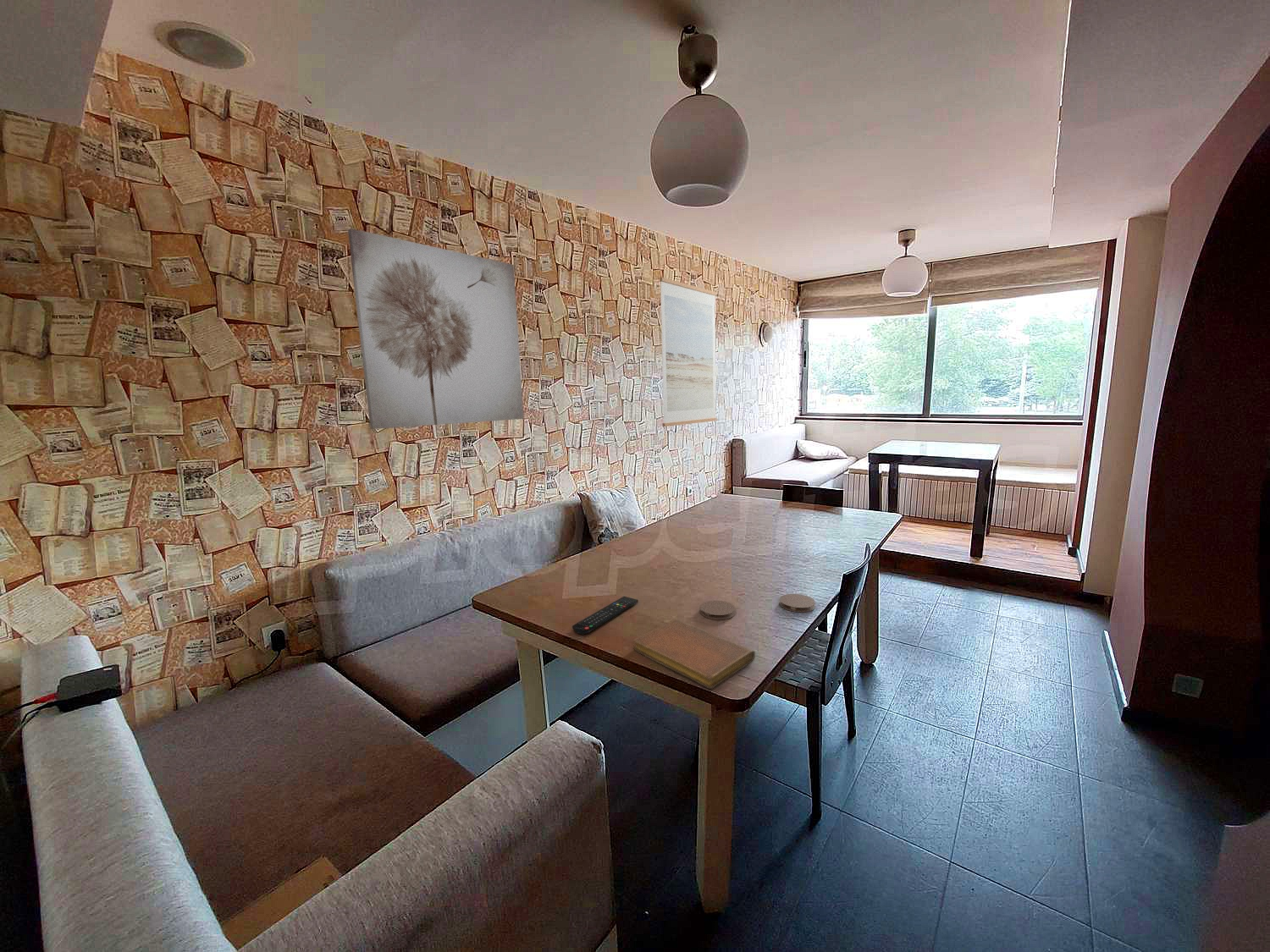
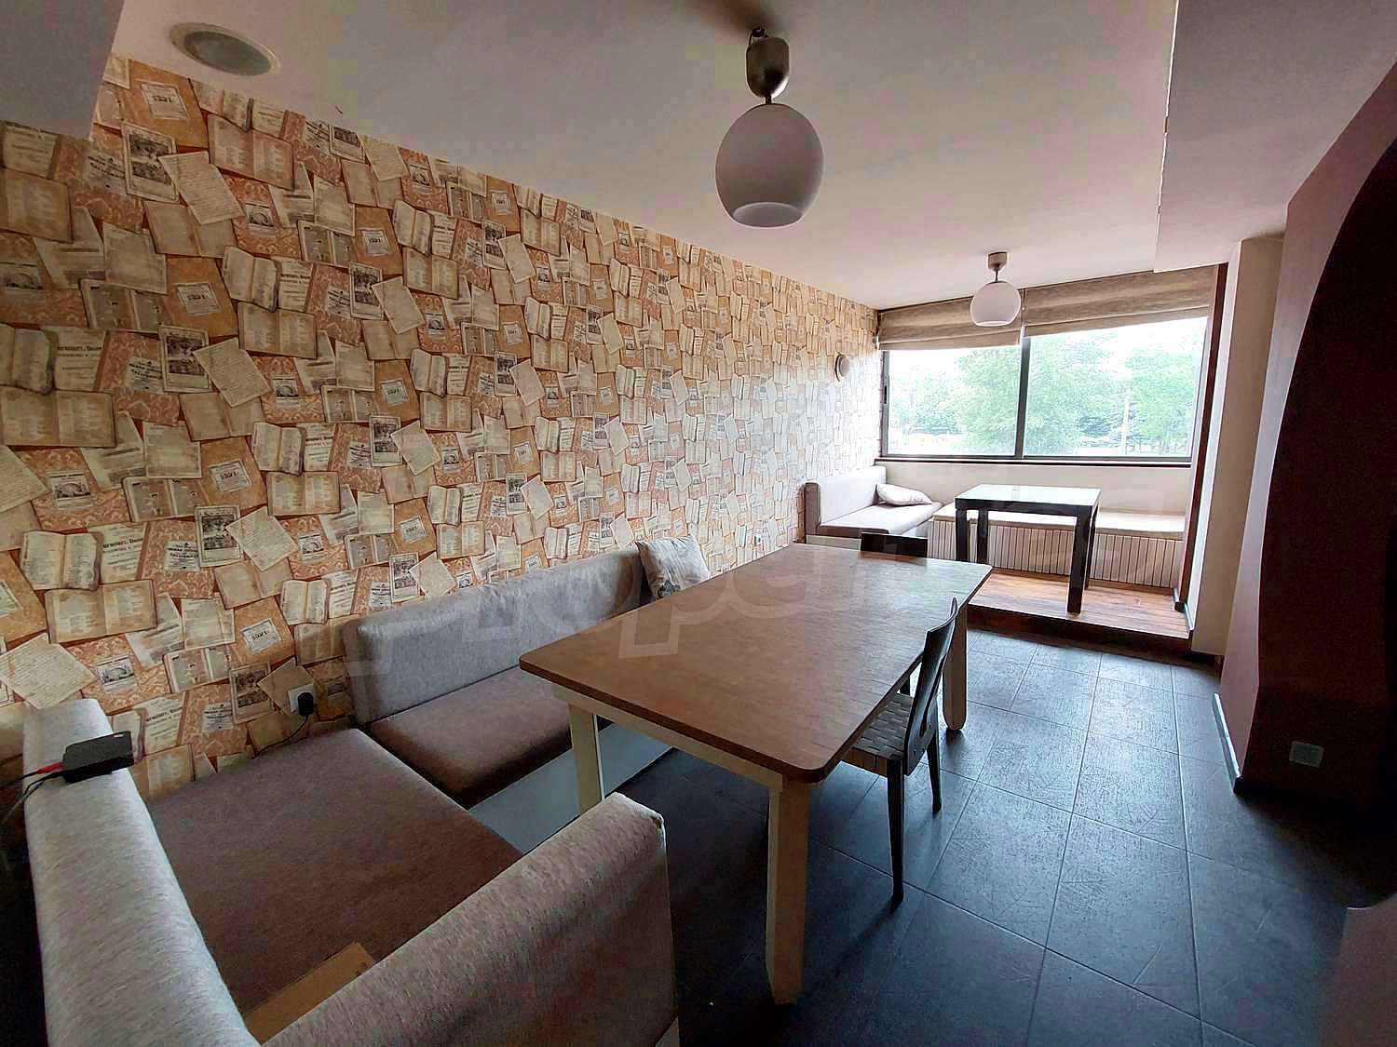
- coaster [699,599,736,620]
- wall art [347,228,524,430]
- wall art [659,277,717,427]
- remote control [572,596,639,636]
- notebook [632,619,756,690]
- coaster [779,593,816,614]
